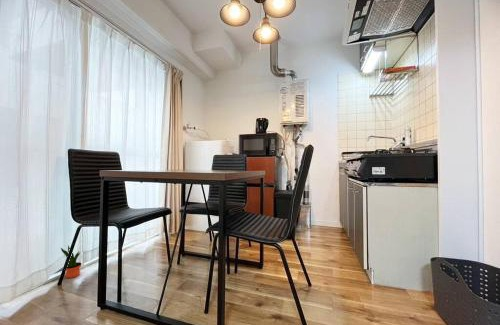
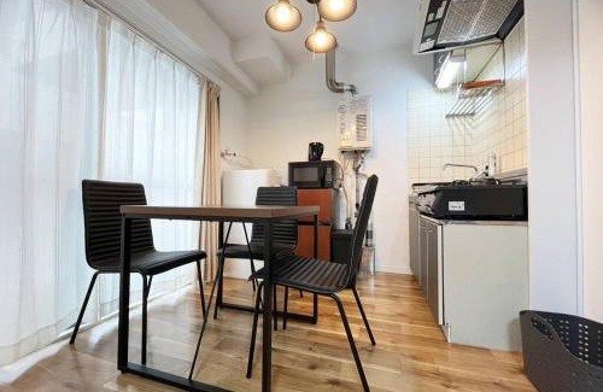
- potted plant [60,245,82,279]
